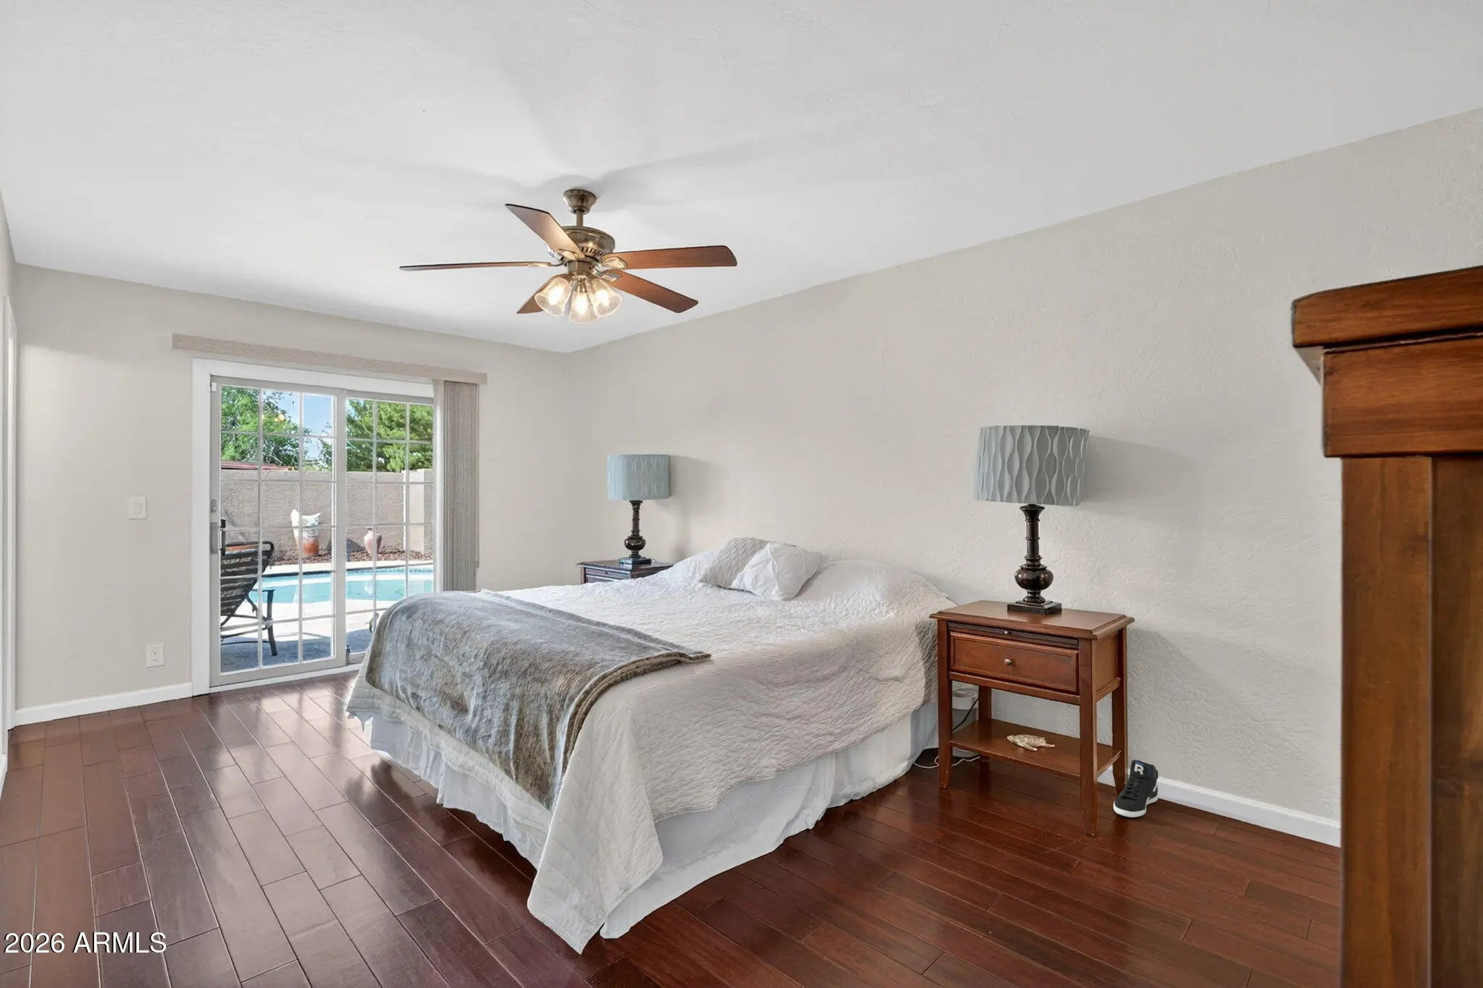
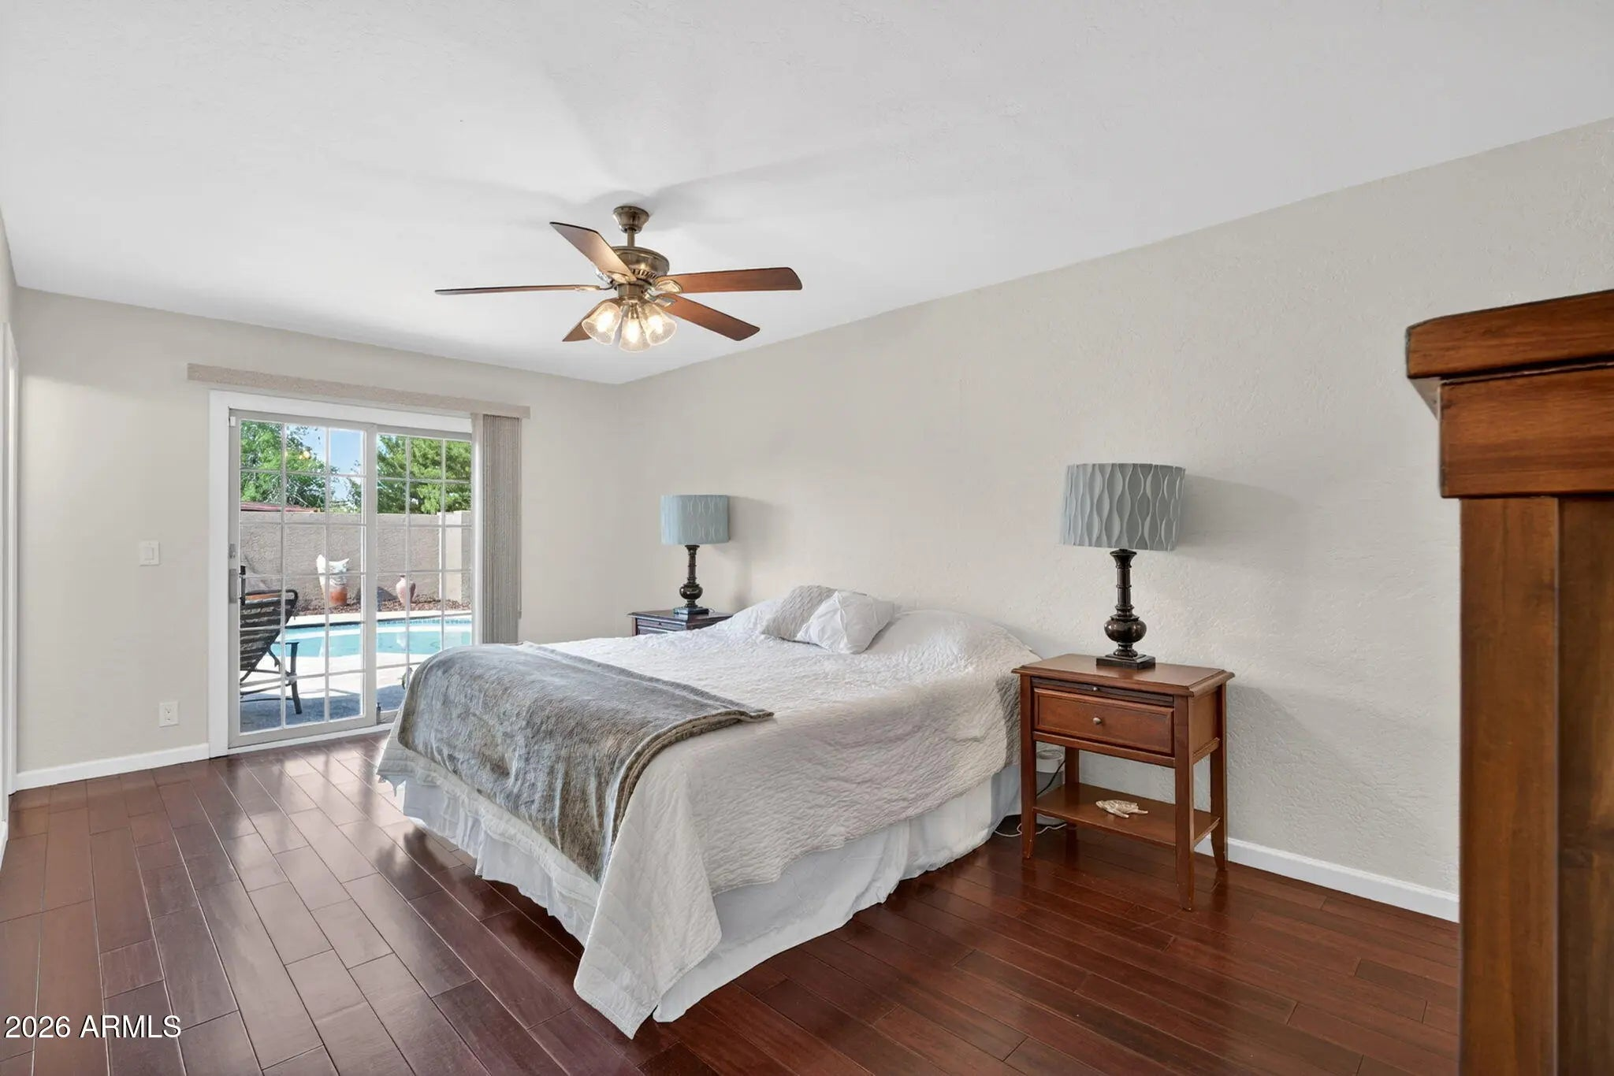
- sneaker [1113,759,1159,818]
